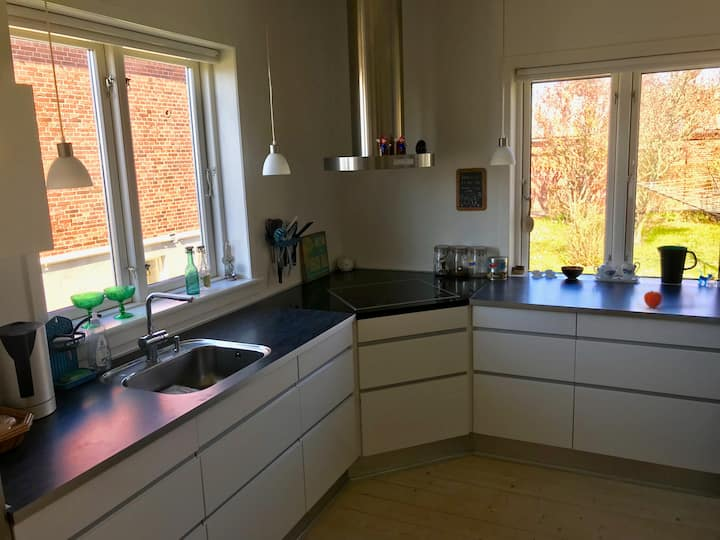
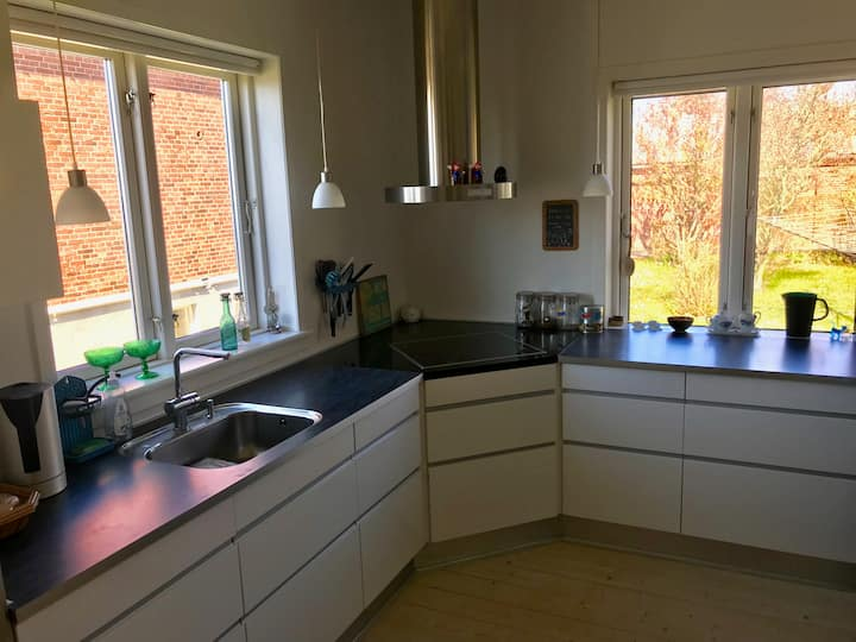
- fruit [643,289,663,309]
